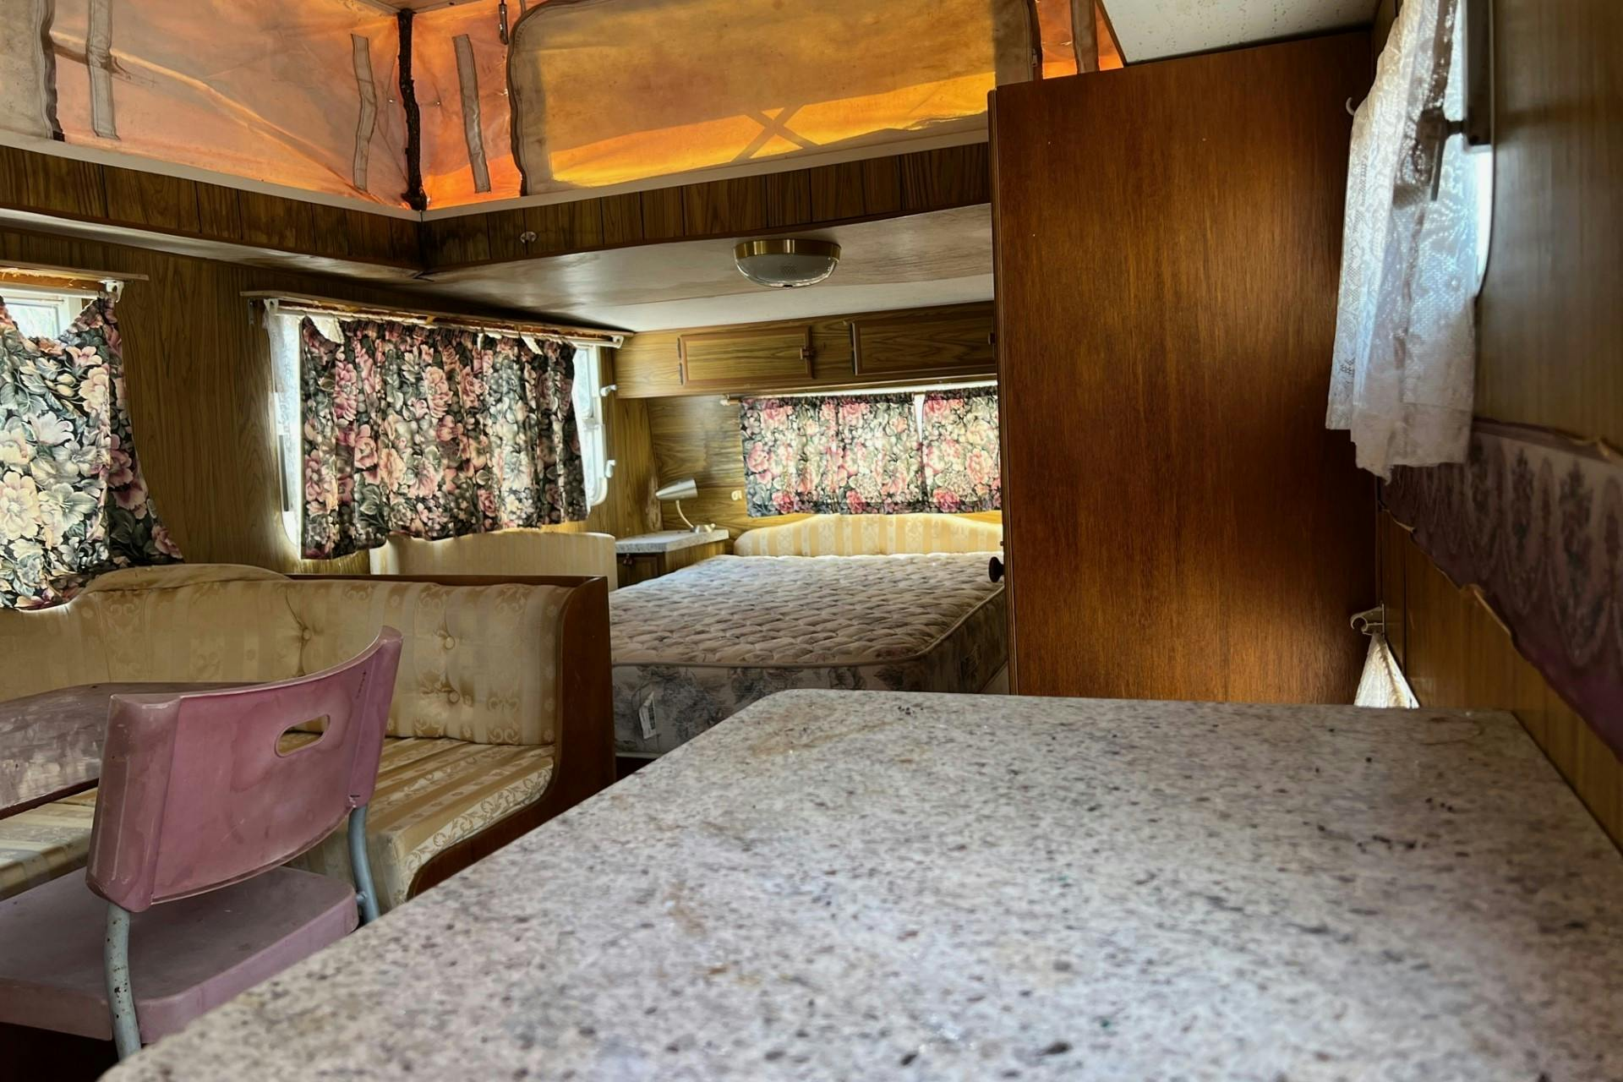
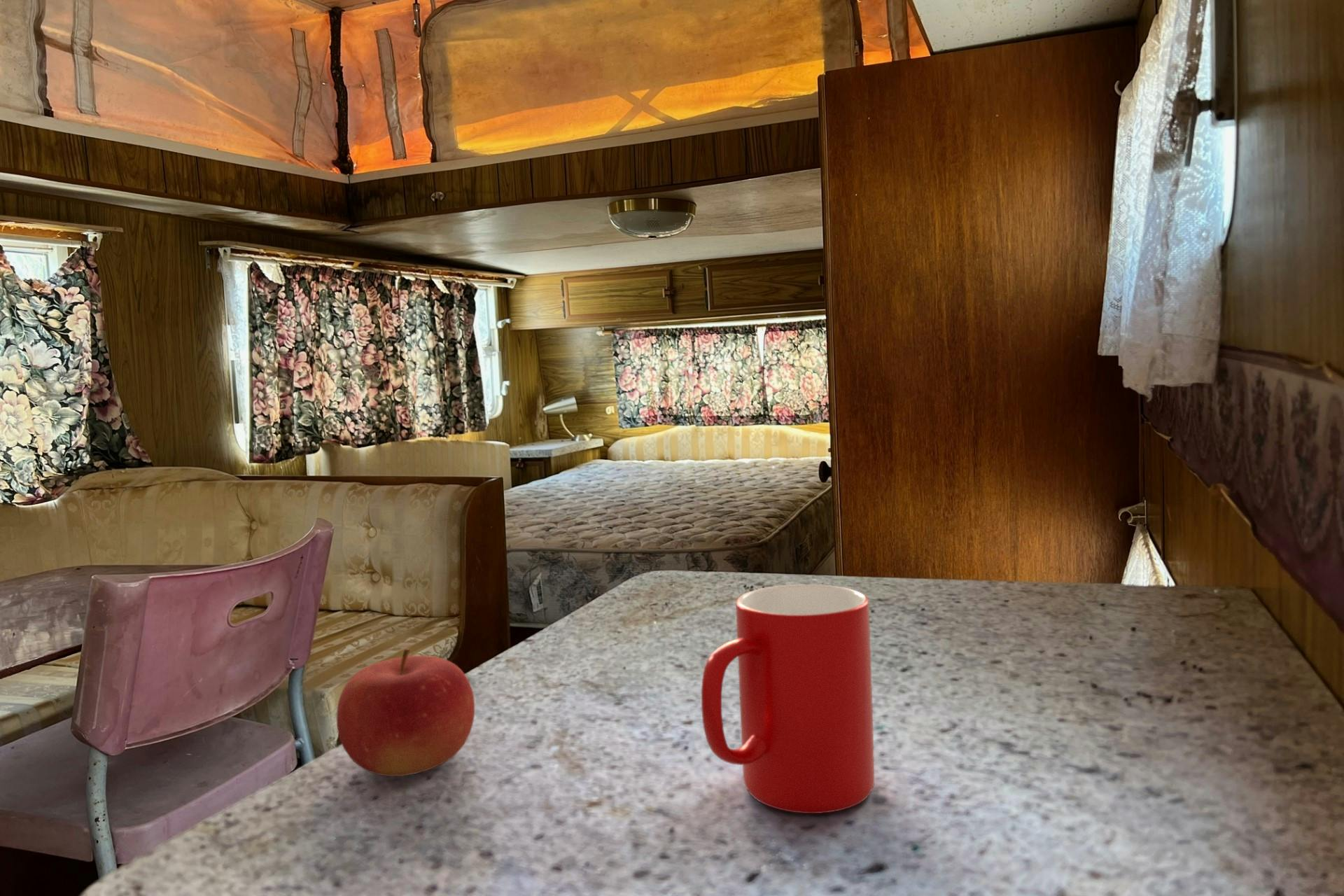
+ cup [701,584,875,814]
+ fruit [336,647,475,777]
